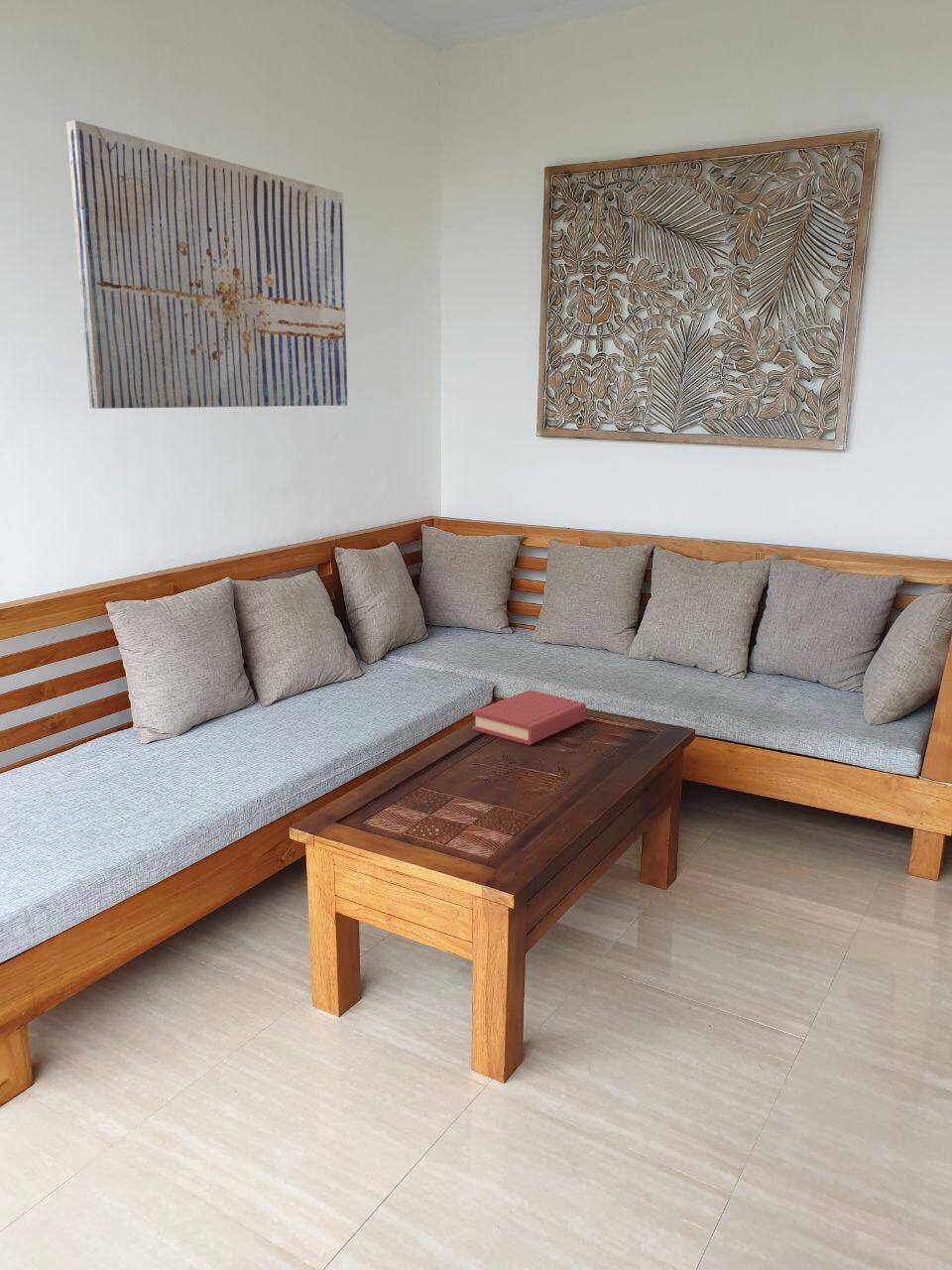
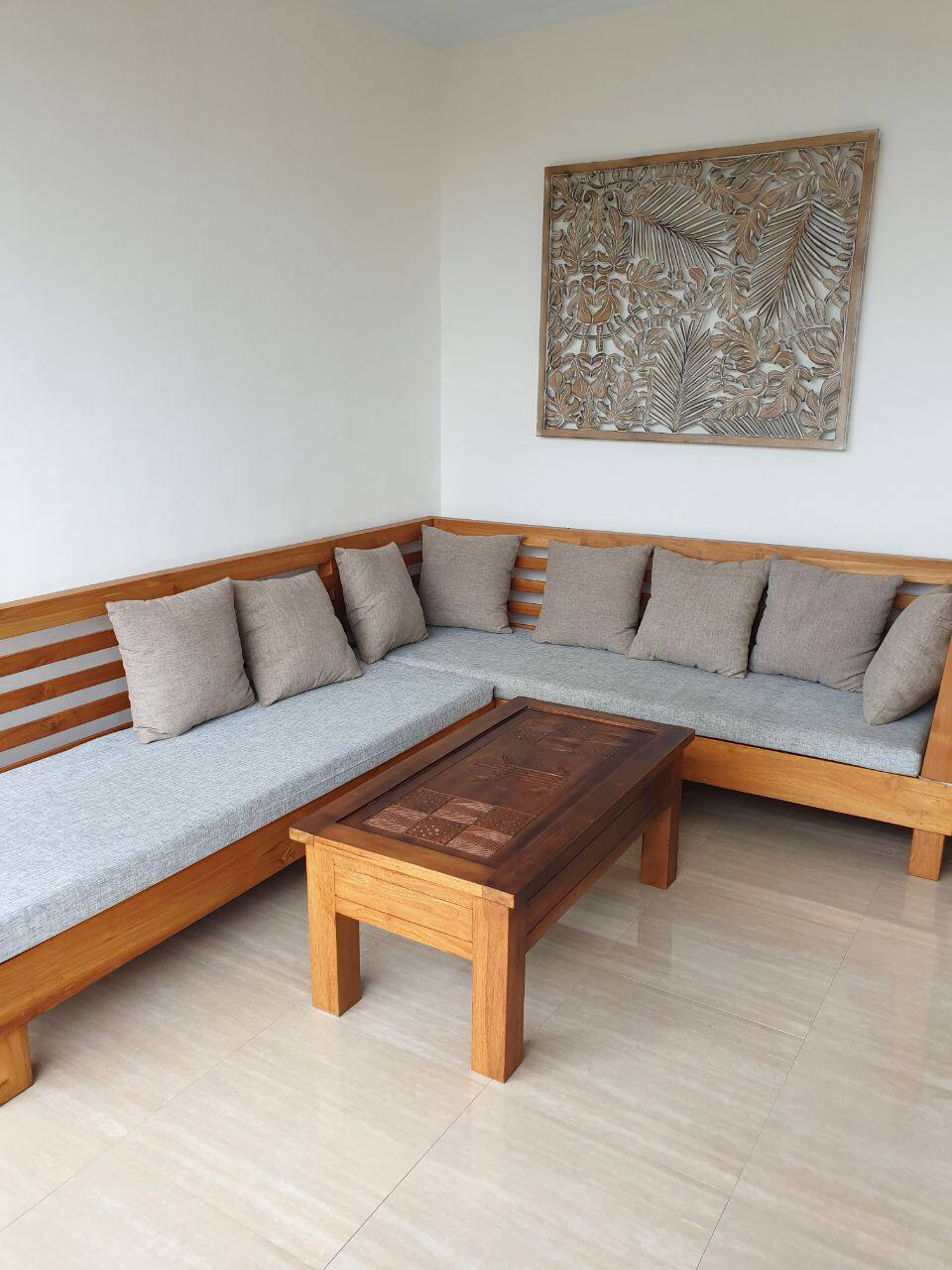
- wall art [65,119,348,410]
- hardback book [472,689,587,746]
